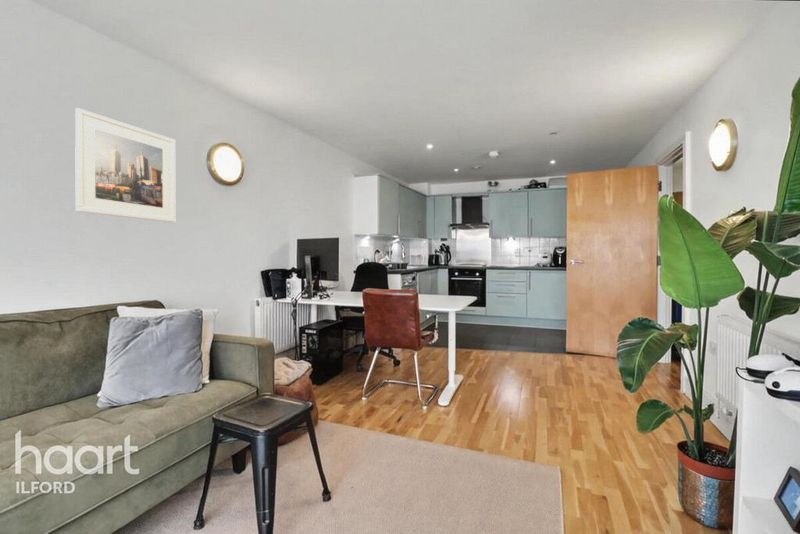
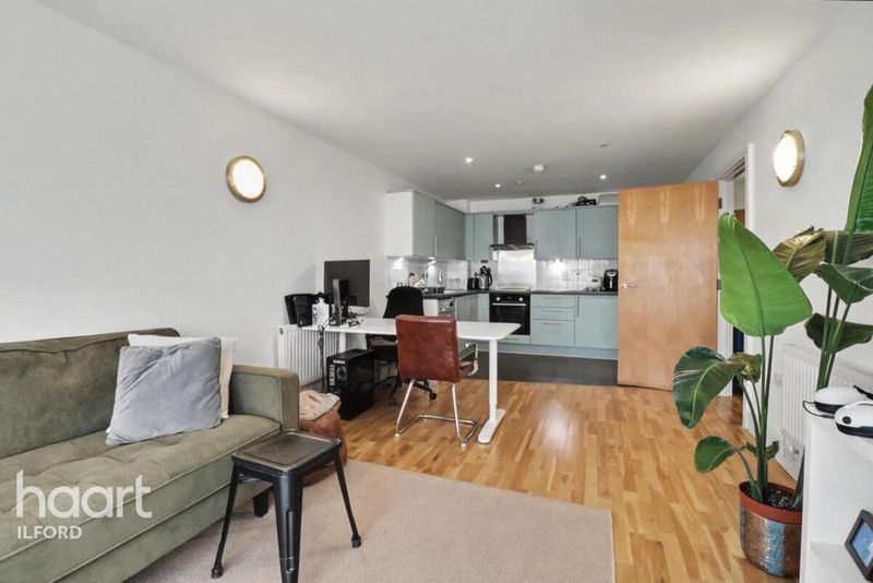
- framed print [74,107,176,223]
